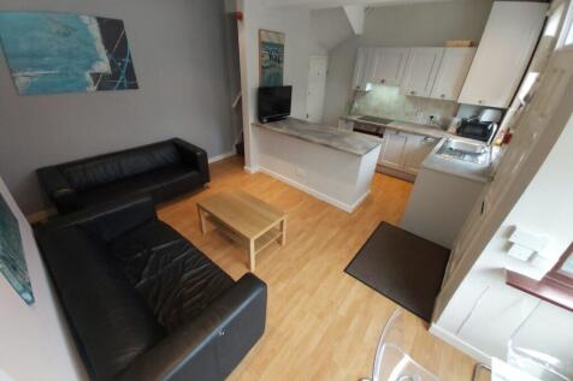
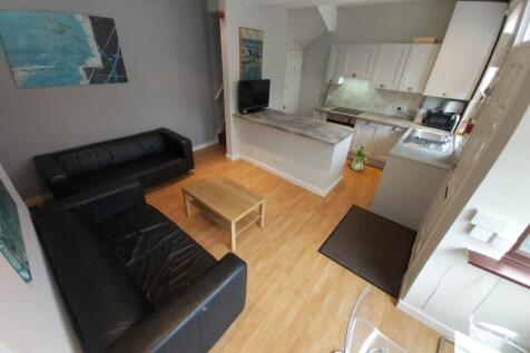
+ house plant [350,144,375,171]
